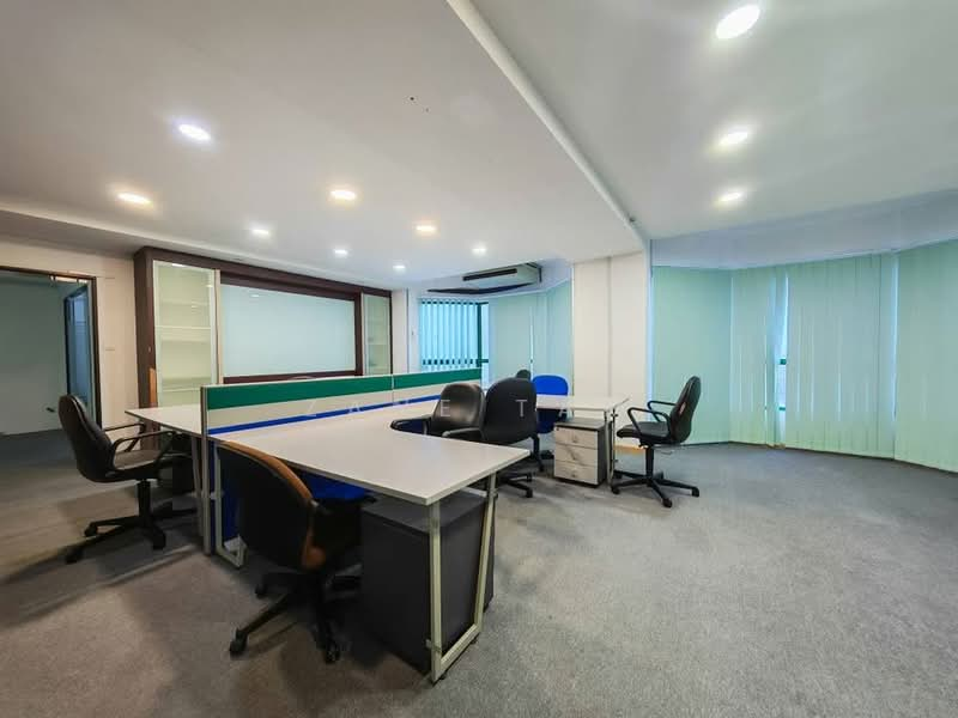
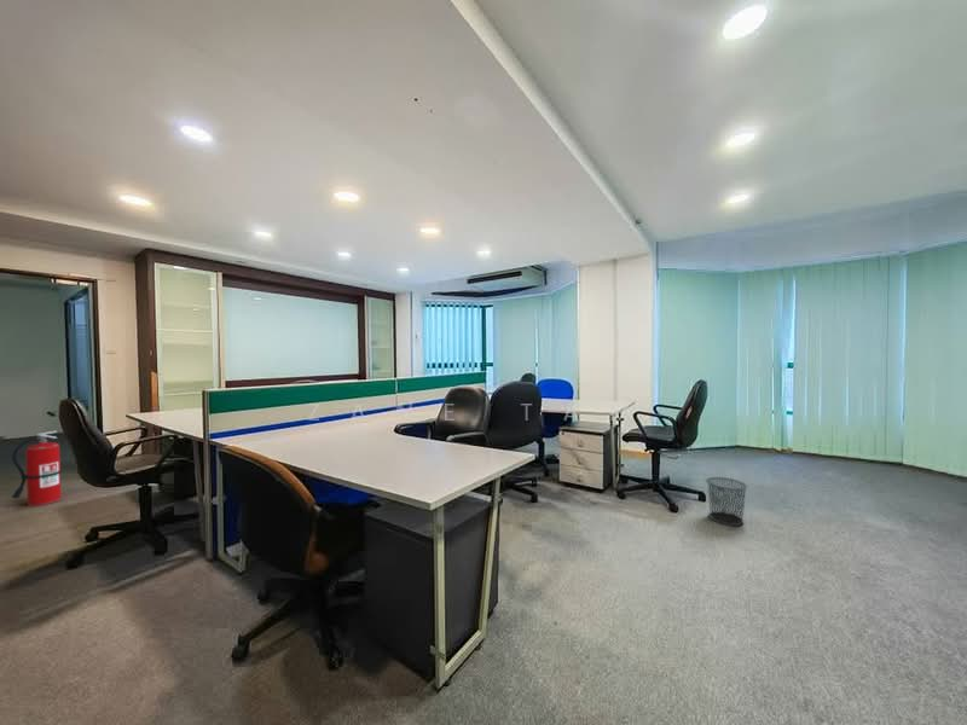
+ fire extinguisher [10,429,63,507]
+ waste bin [705,476,748,527]
